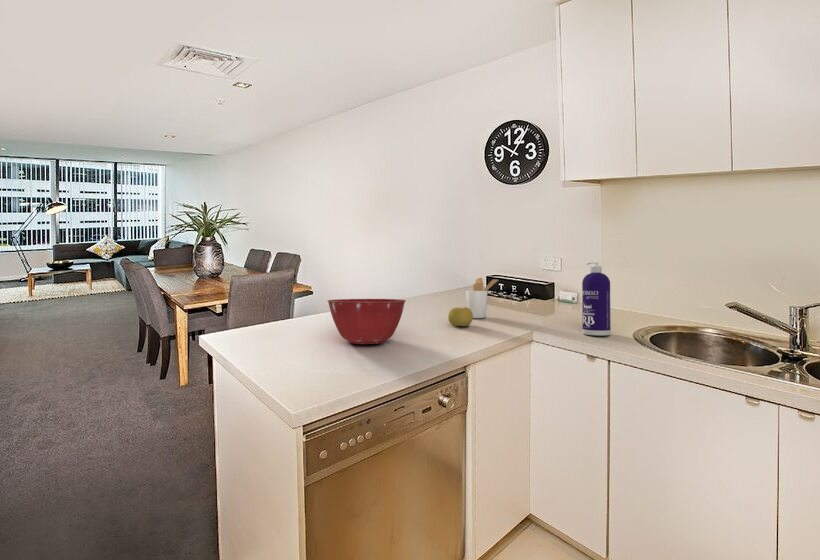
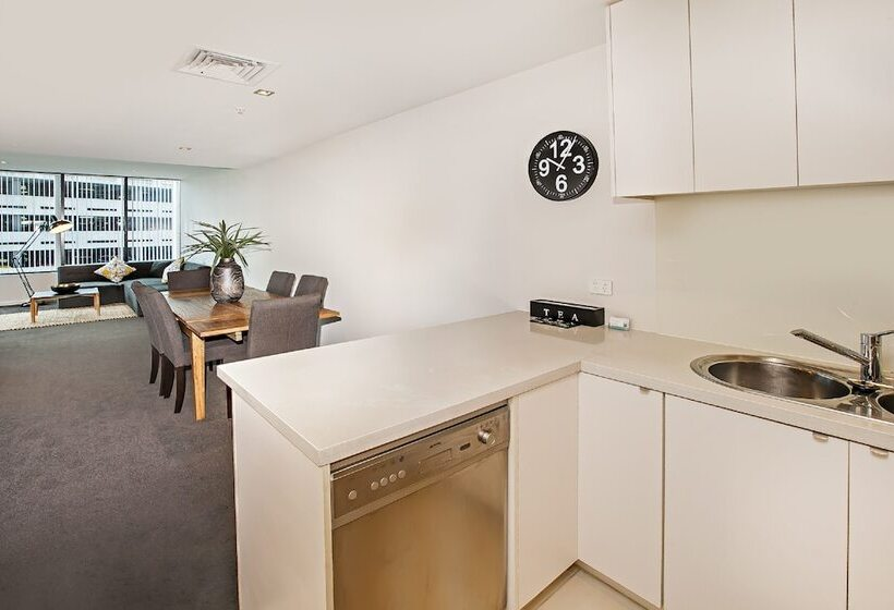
- fruit [447,306,474,327]
- utensil holder [465,277,500,319]
- spray bottle [581,261,612,336]
- mixing bowl [326,298,407,345]
